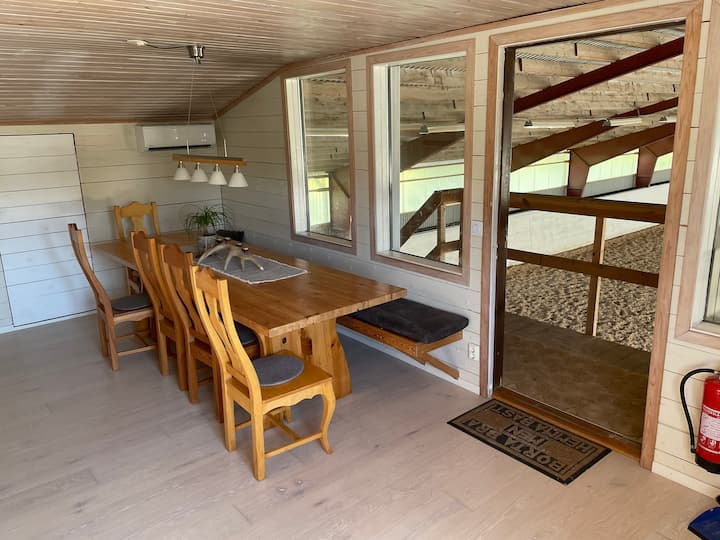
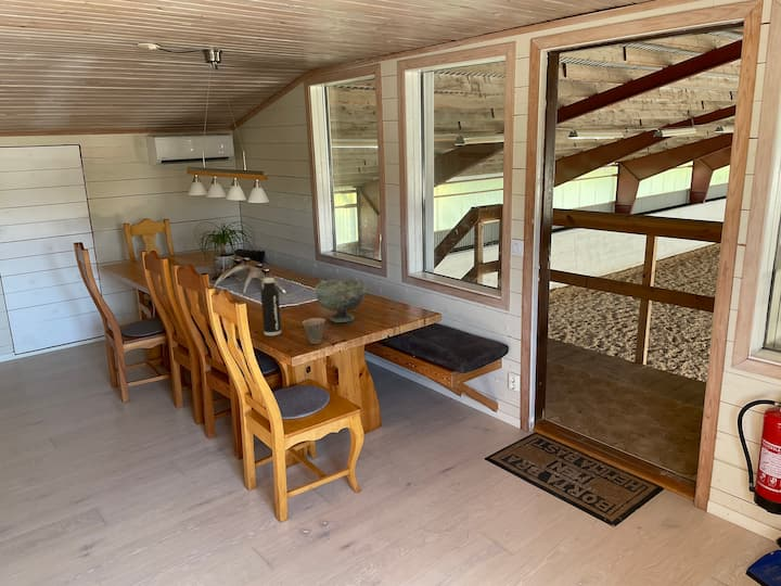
+ decorative bowl [315,278,367,323]
+ cup [302,317,327,345]
+ water bottle [260,277,282,336]
